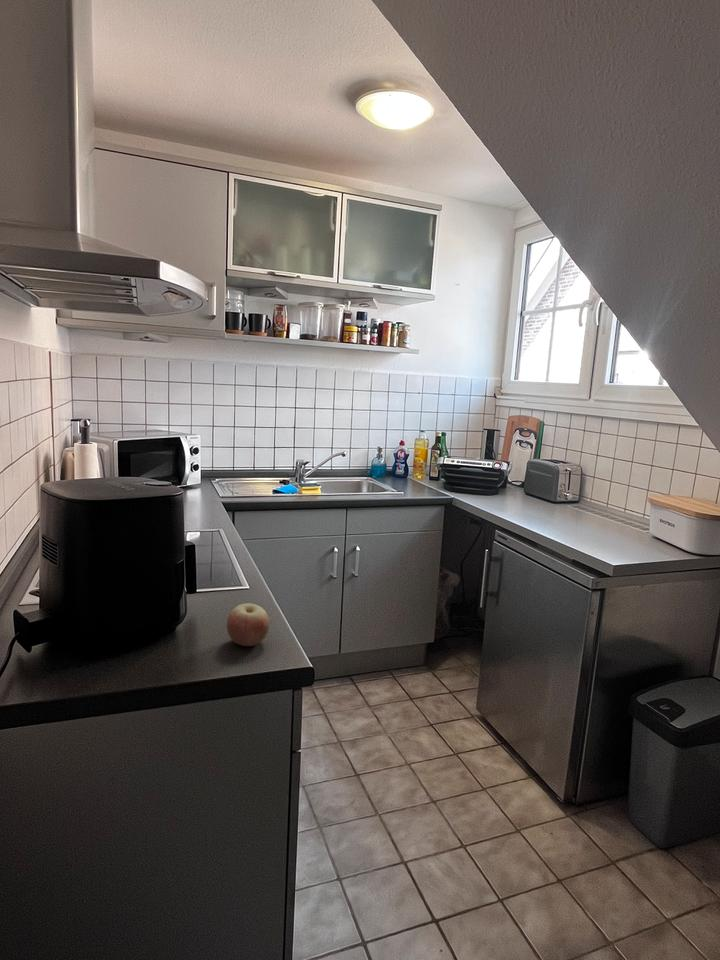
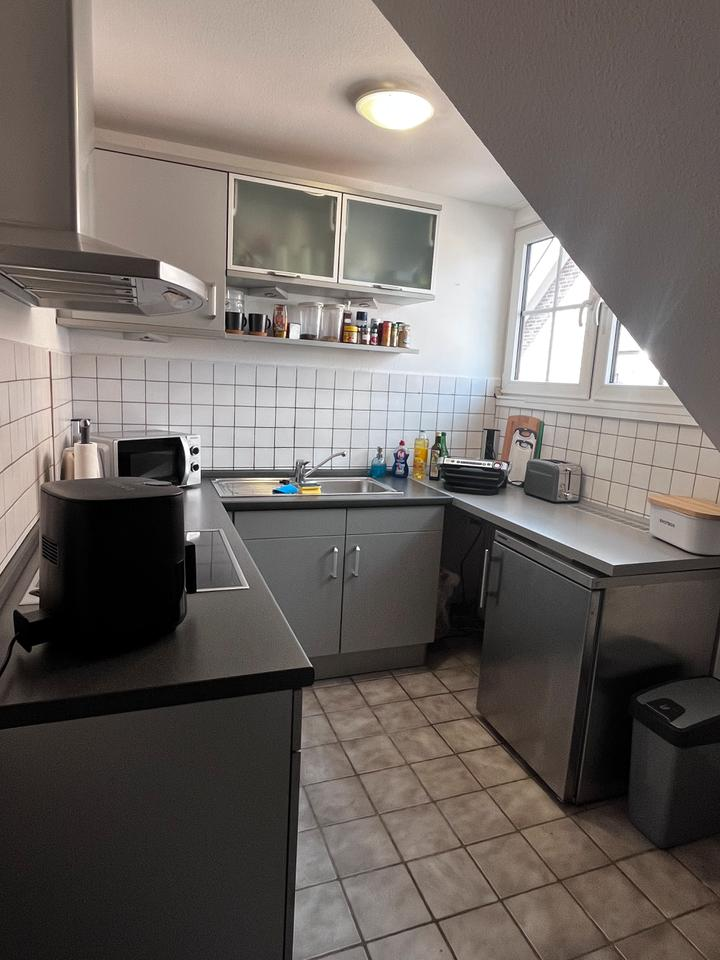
- apple [226,602,270,647]
